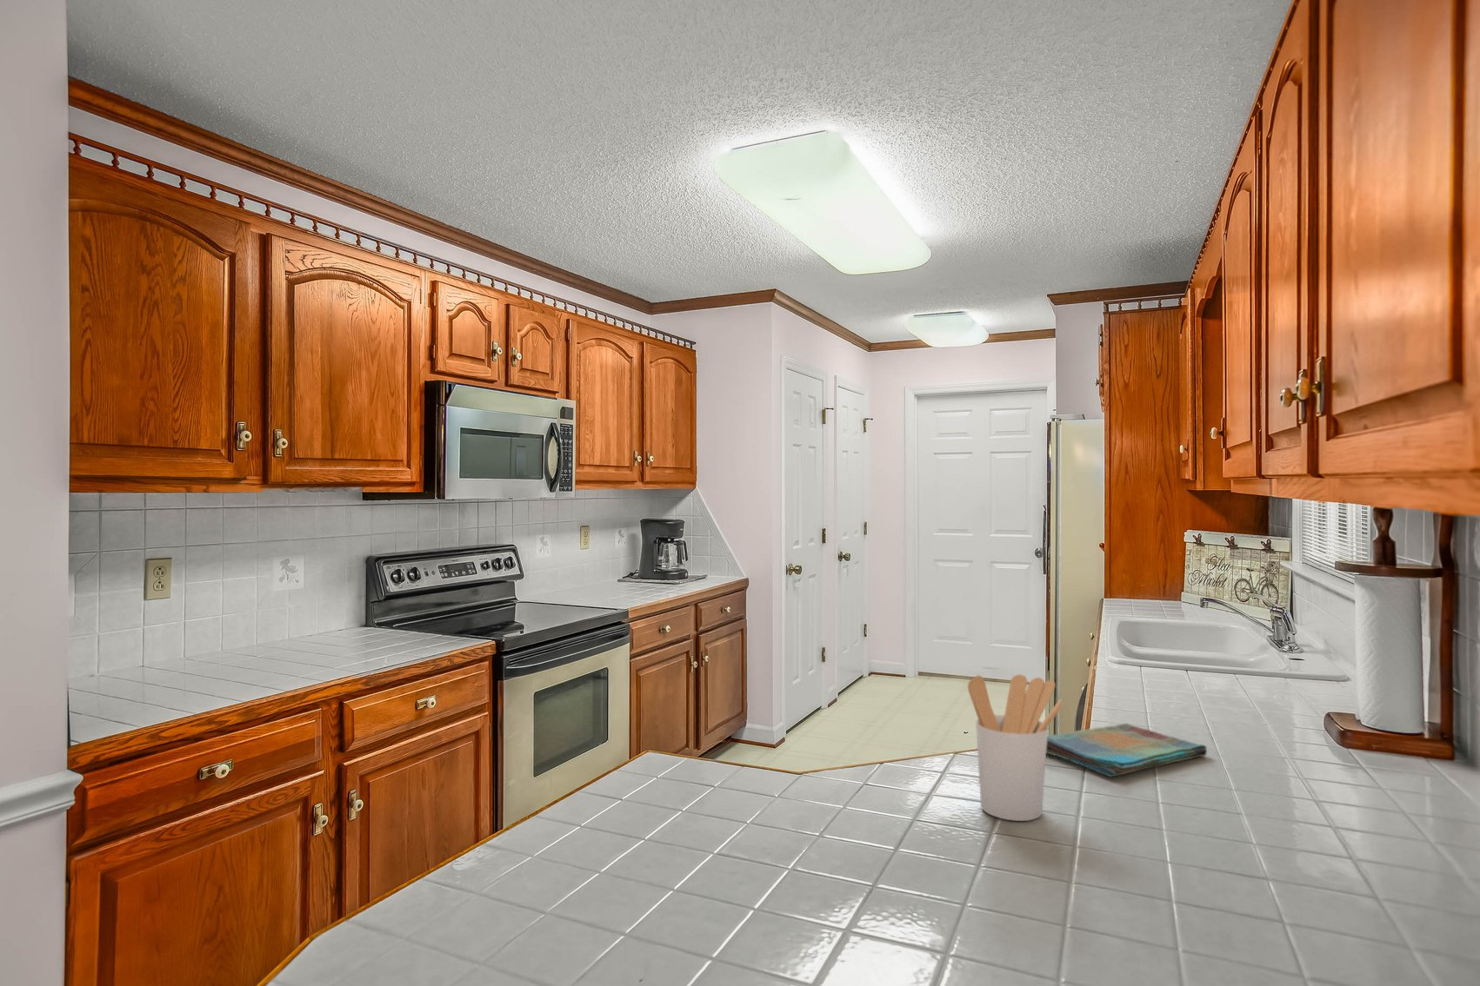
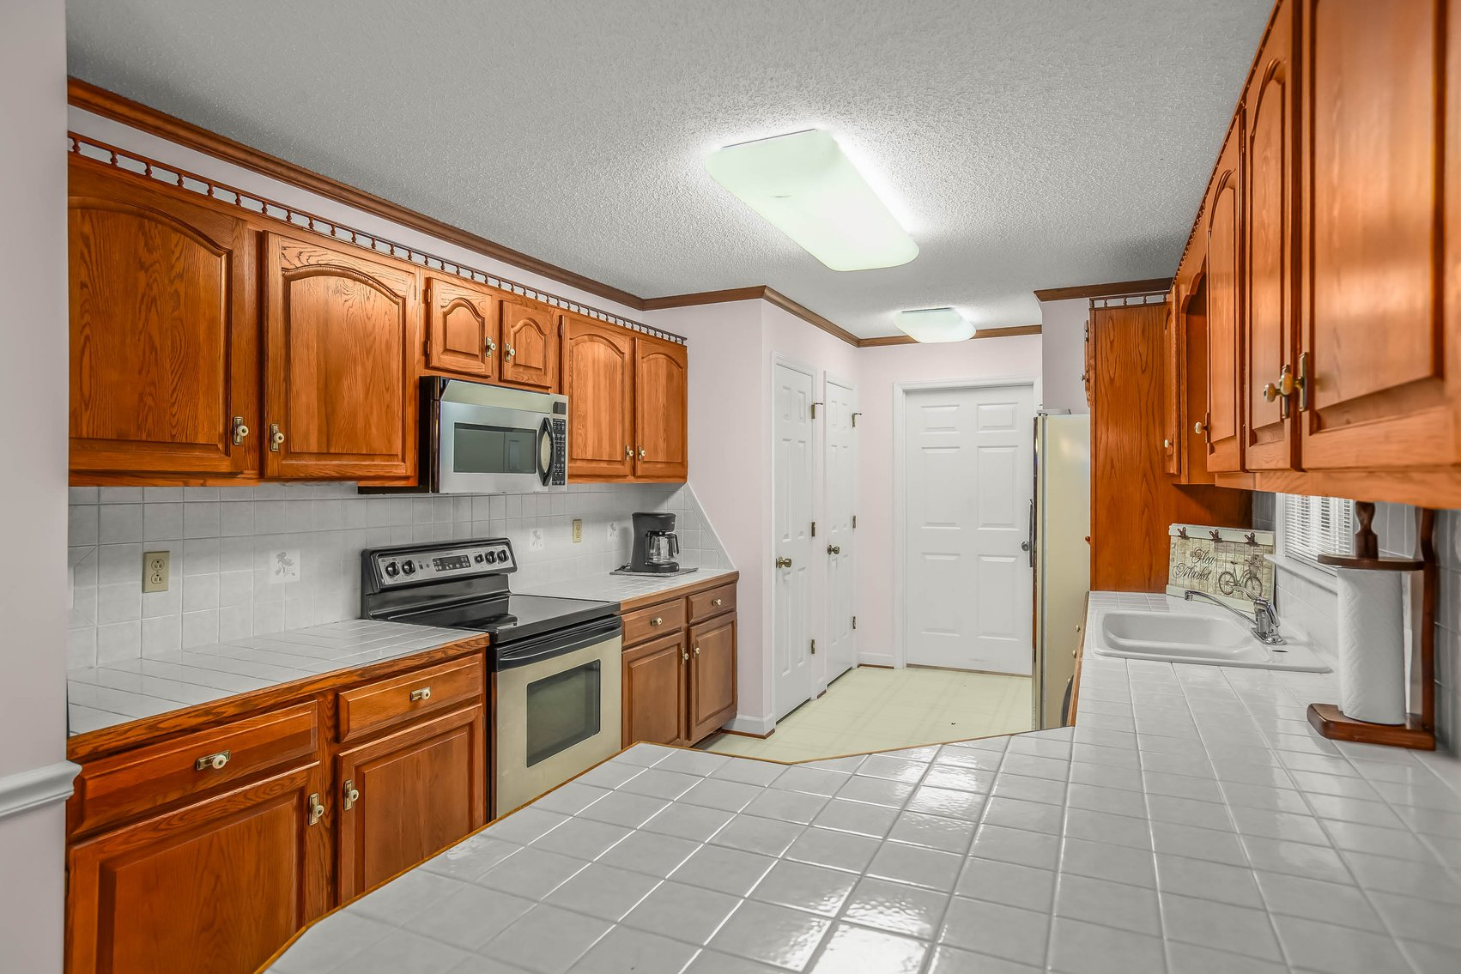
- dish towel [1046,723,1208,778]
- utensil holder [967,673,1064,822]
